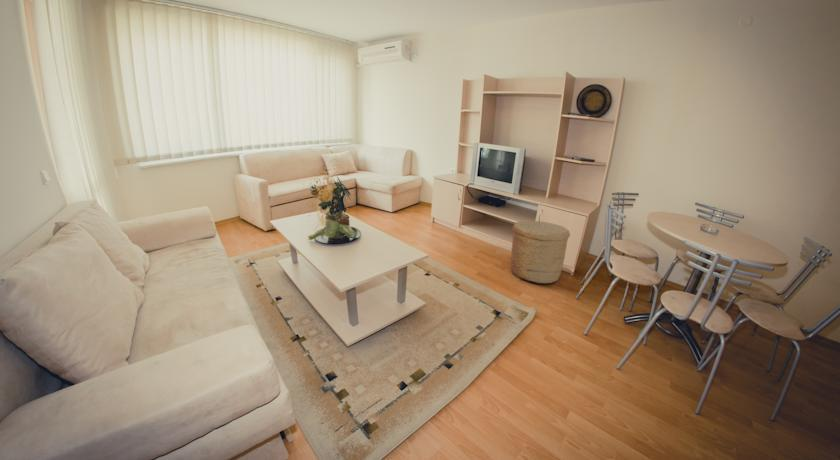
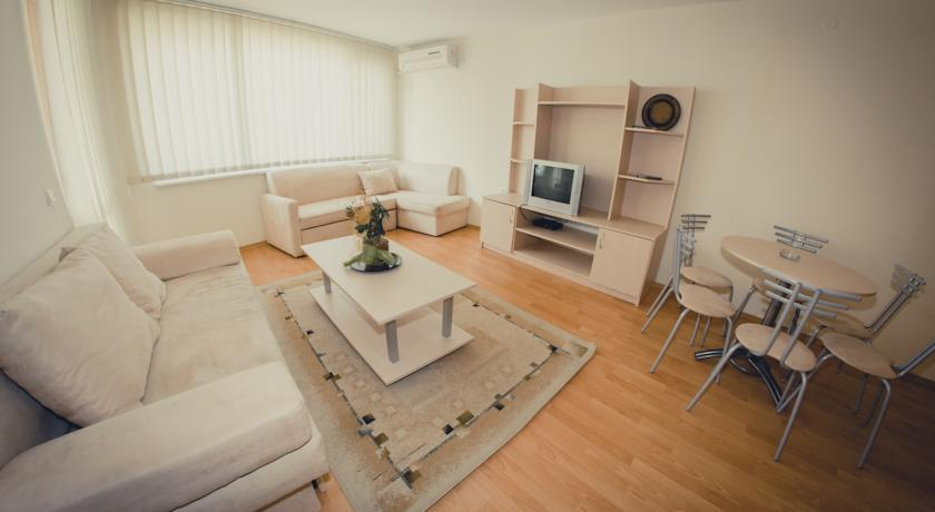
- basket [510,220,571,284]
